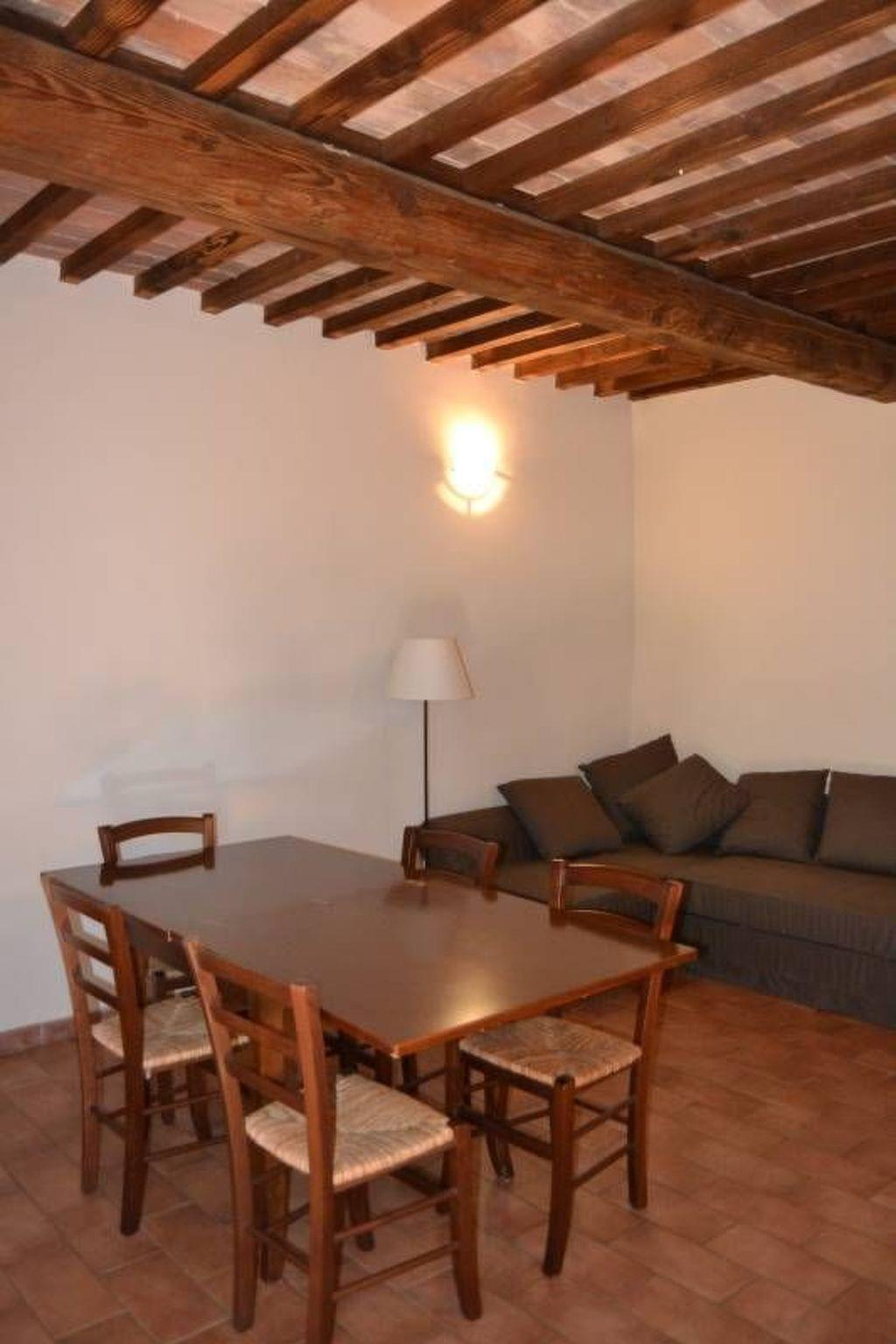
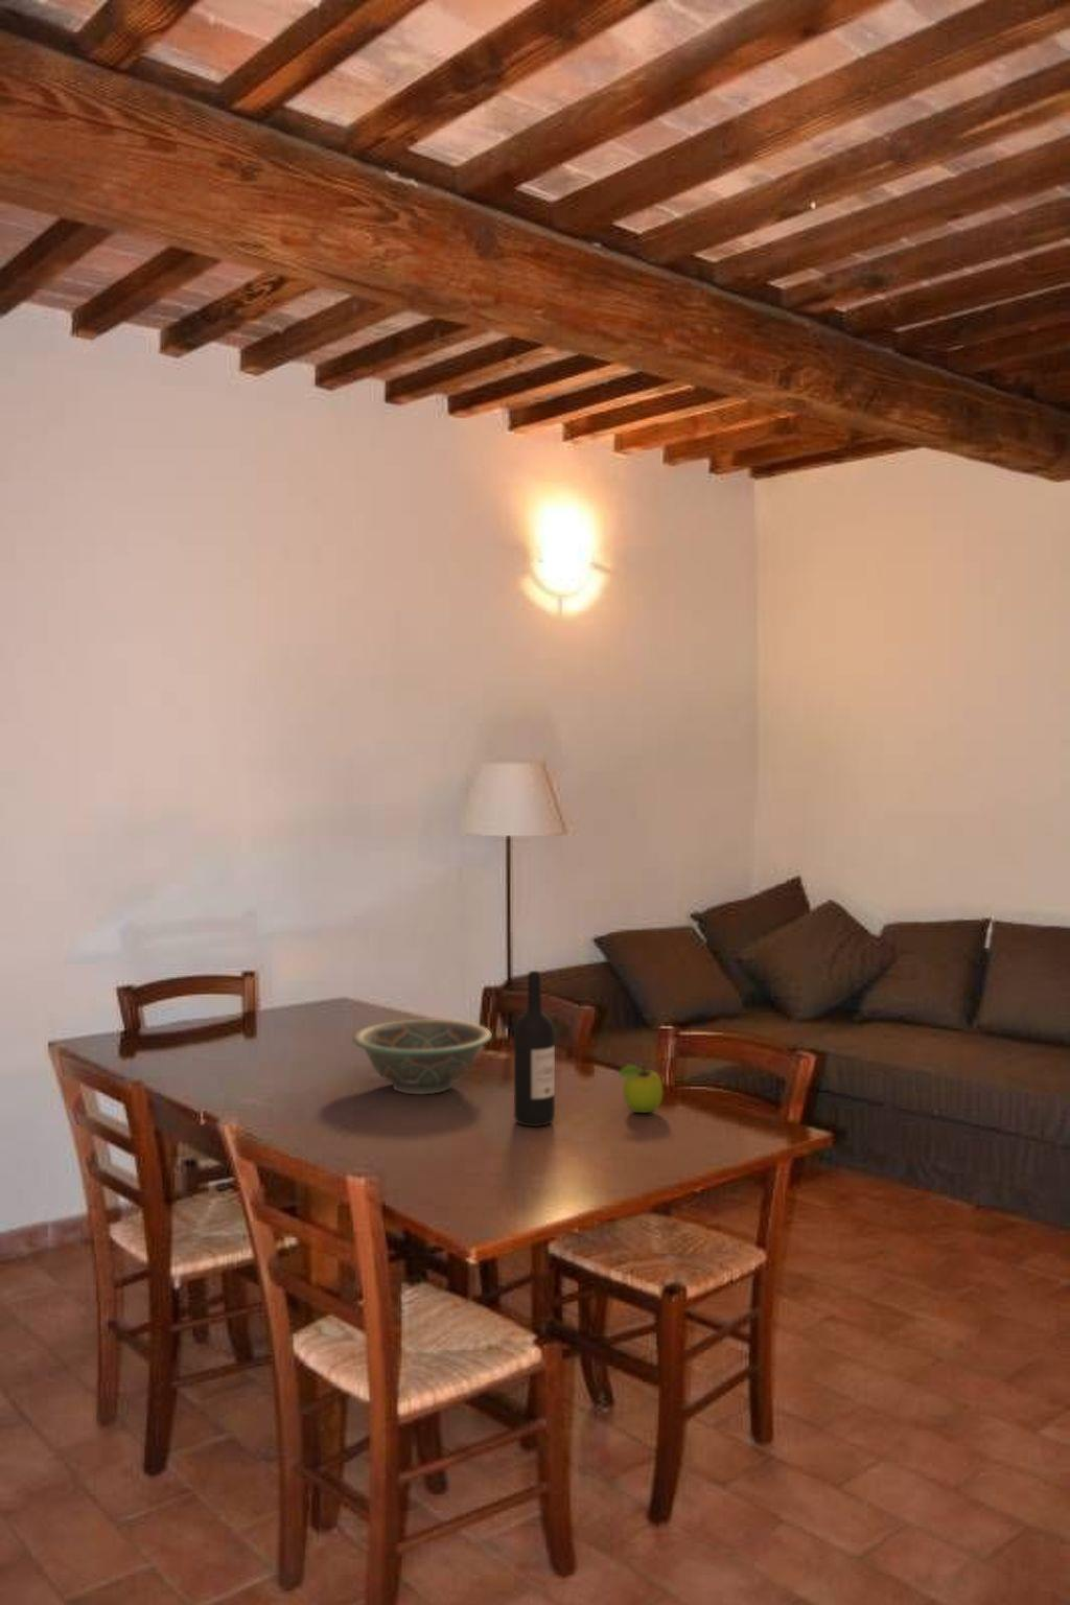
+ wine bottle [514,970,555,1127]
+ fruit [617,1064,664,1114]
+ decorative bowl [351,1017,493,1095]
